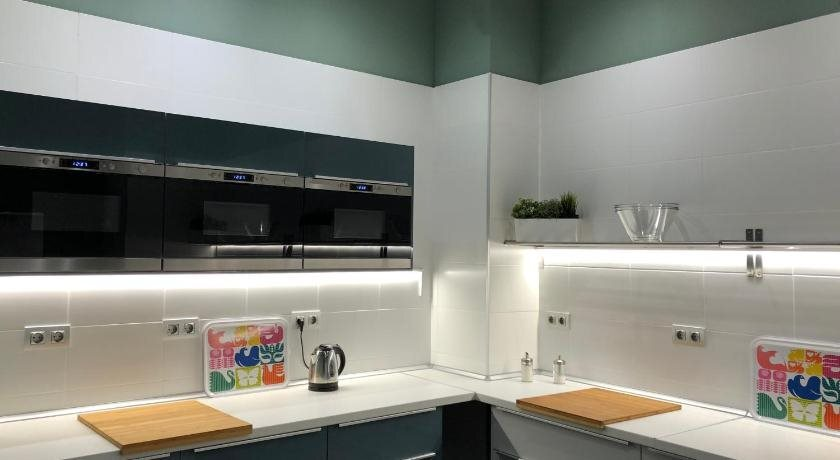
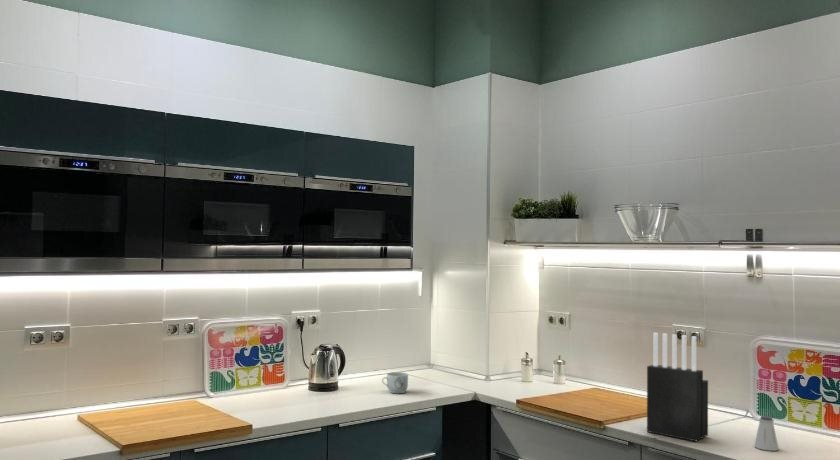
+ saltshaker [753,415,780,452]
+ mug [381,371,409,394]
+ knife block [646,332,709,442]
